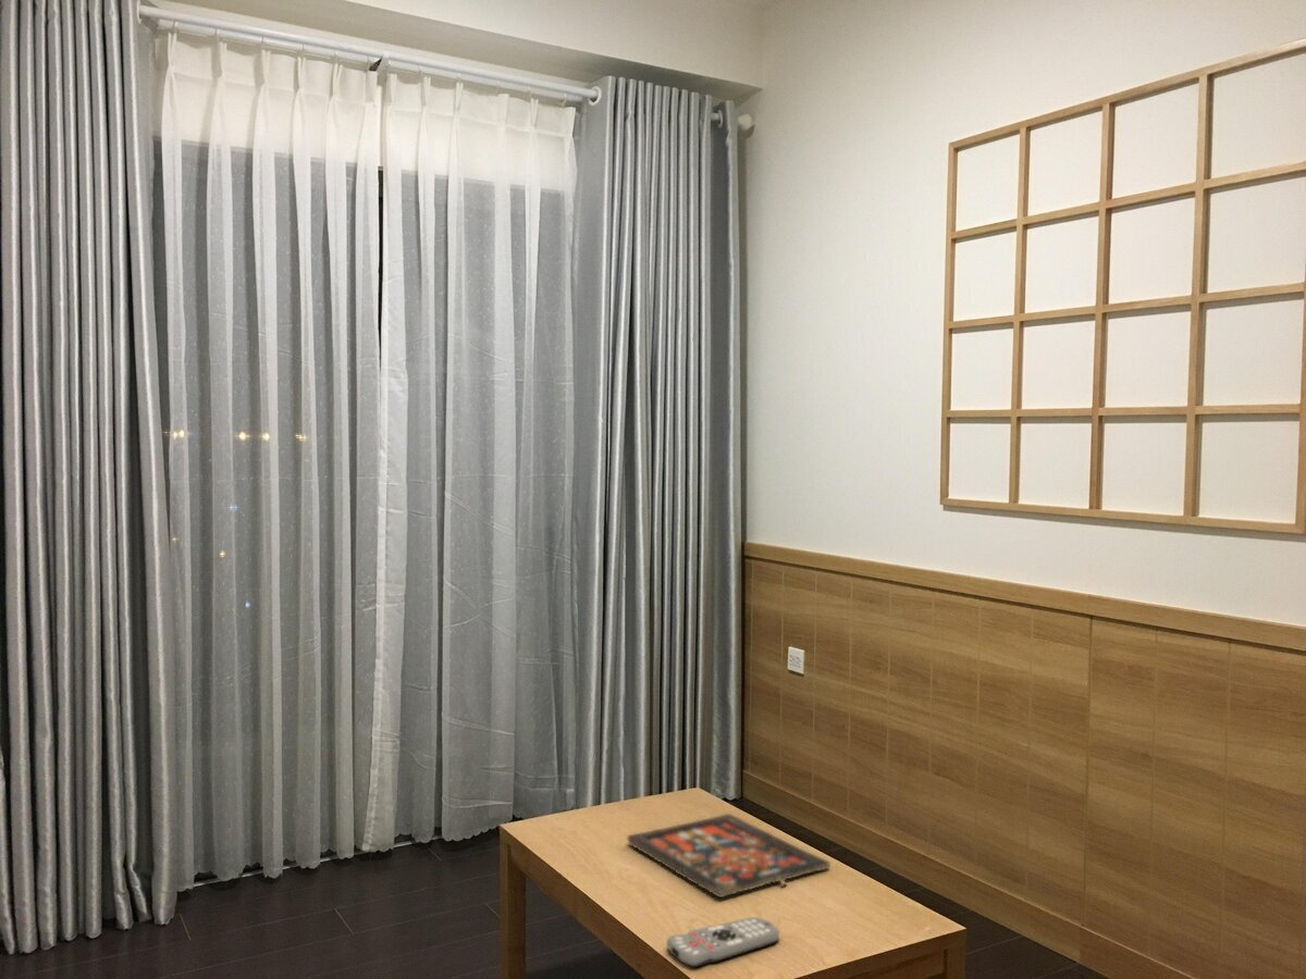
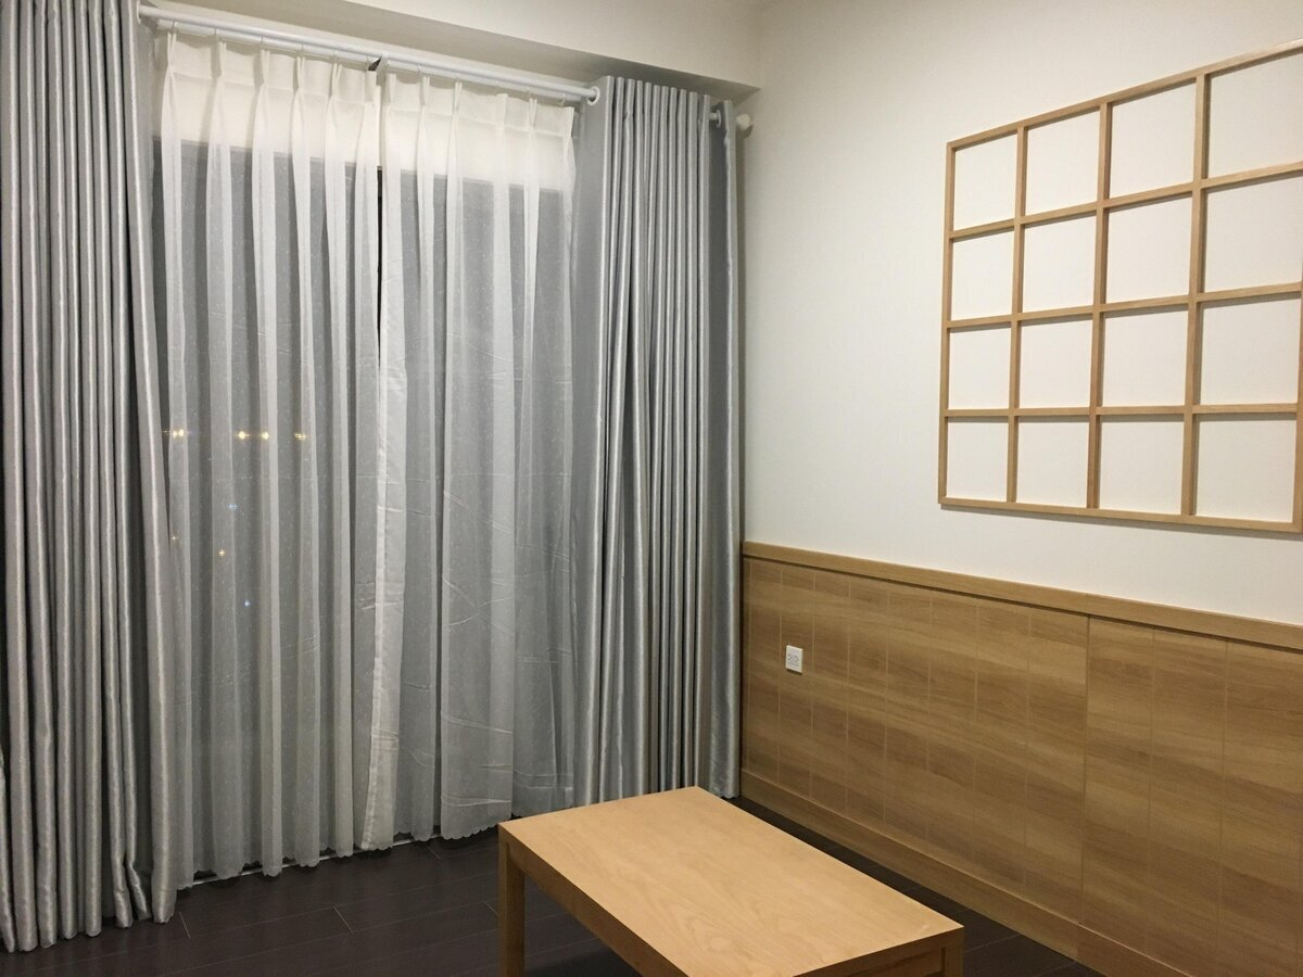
- board game [626,813,831,899]
- remote control [666,916,780,968]
